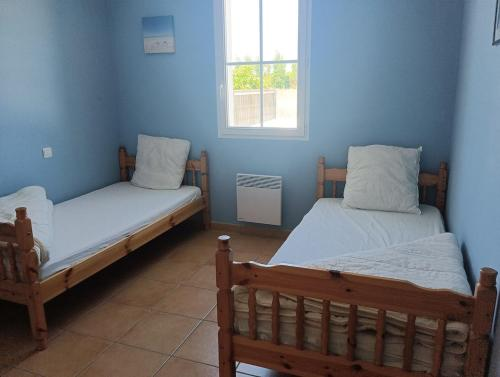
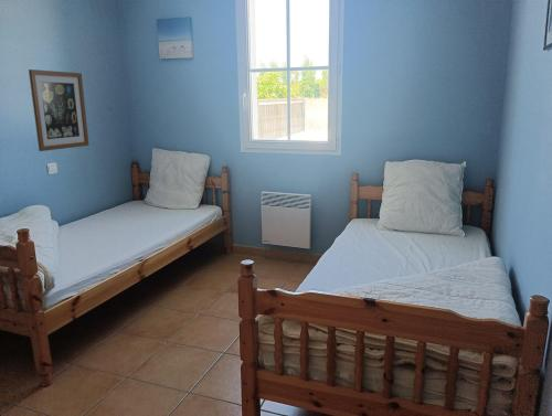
+ wall art [28,68,91,152]
